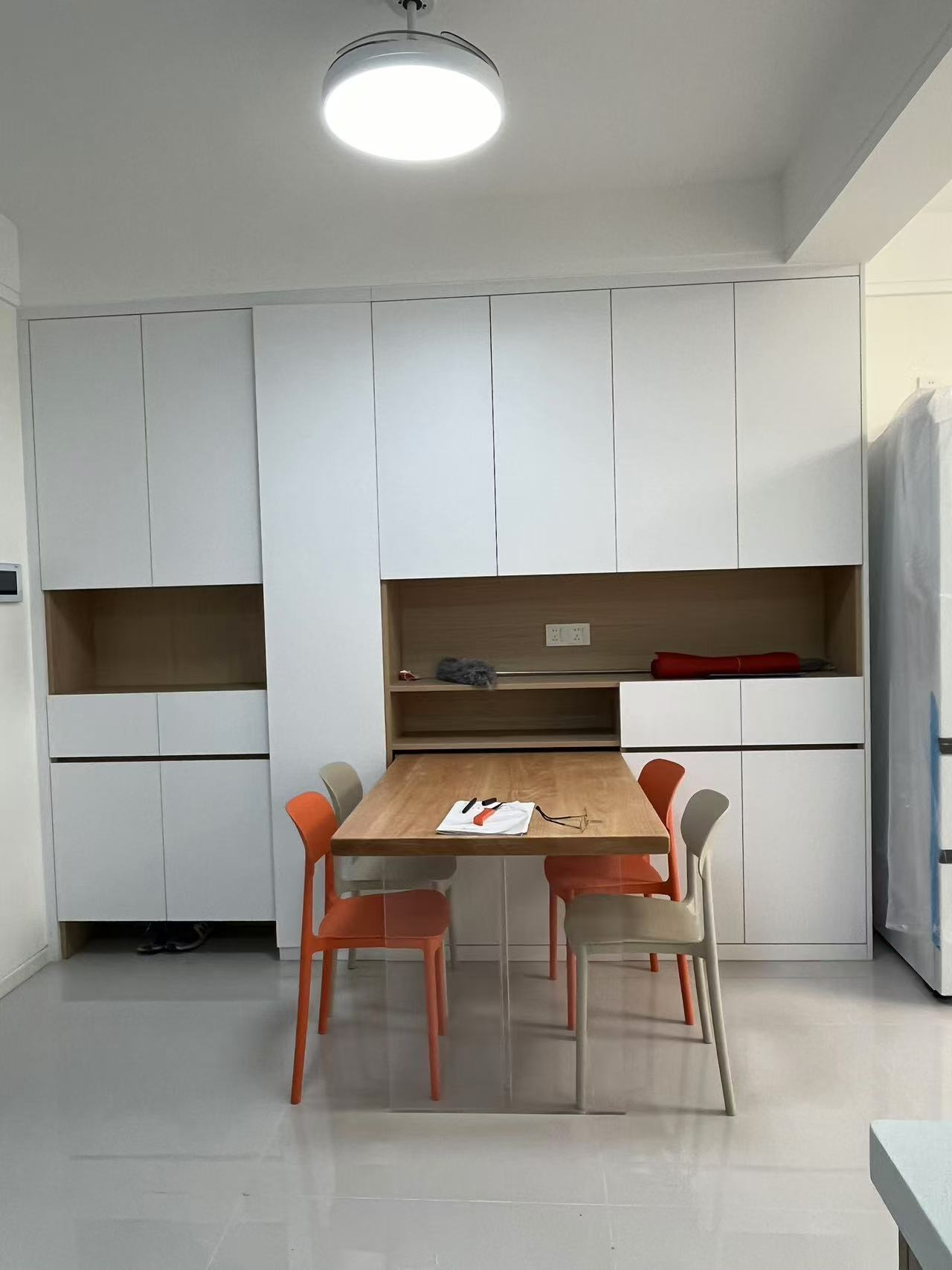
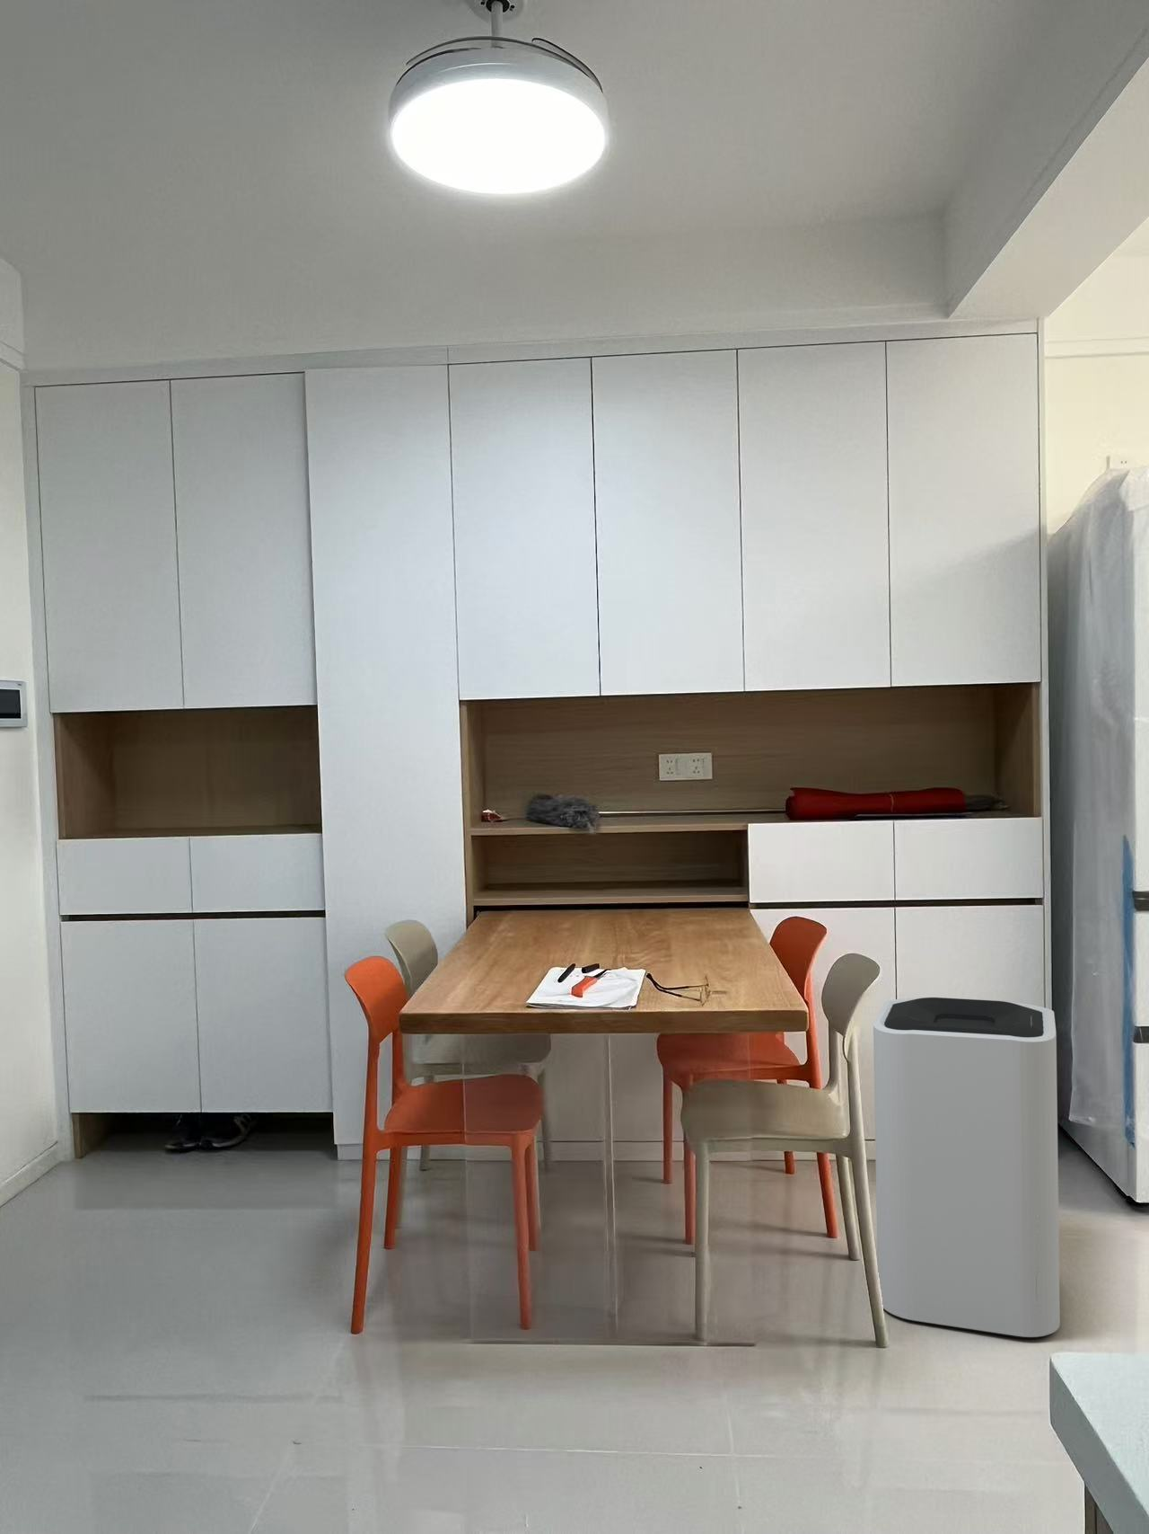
+ trash can [873,996,1061,1340]
